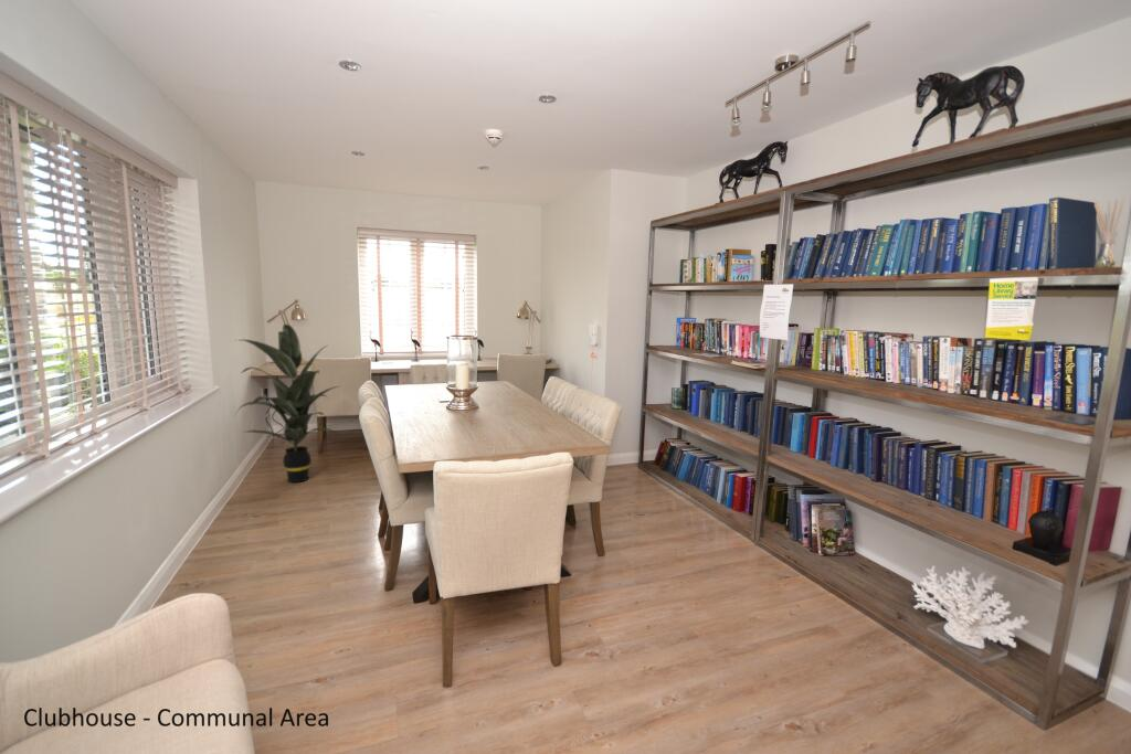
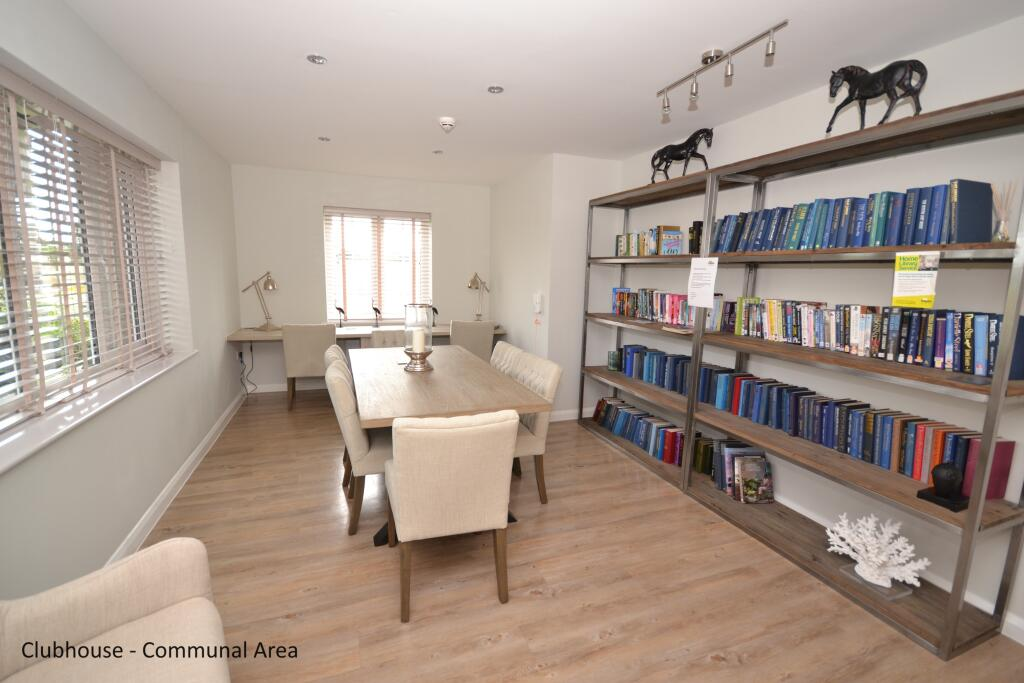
- indoor plant [233,323,340,484]
